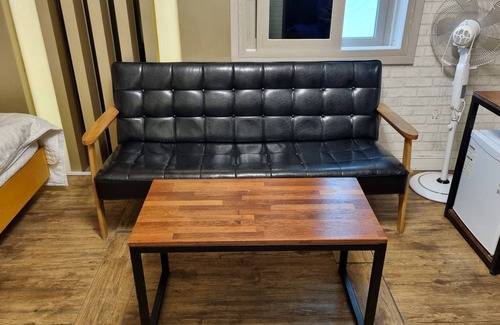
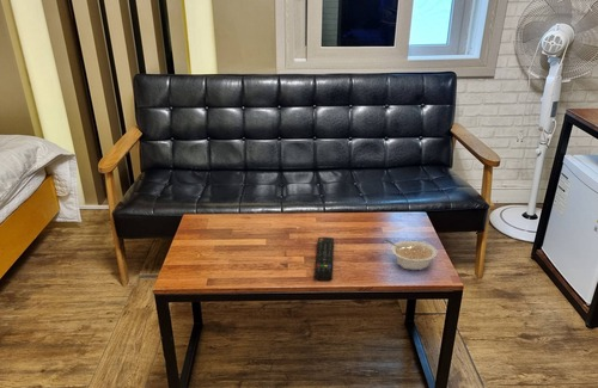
+ legume [384,238,438,272]
+ remote control [313,236,335,282]
